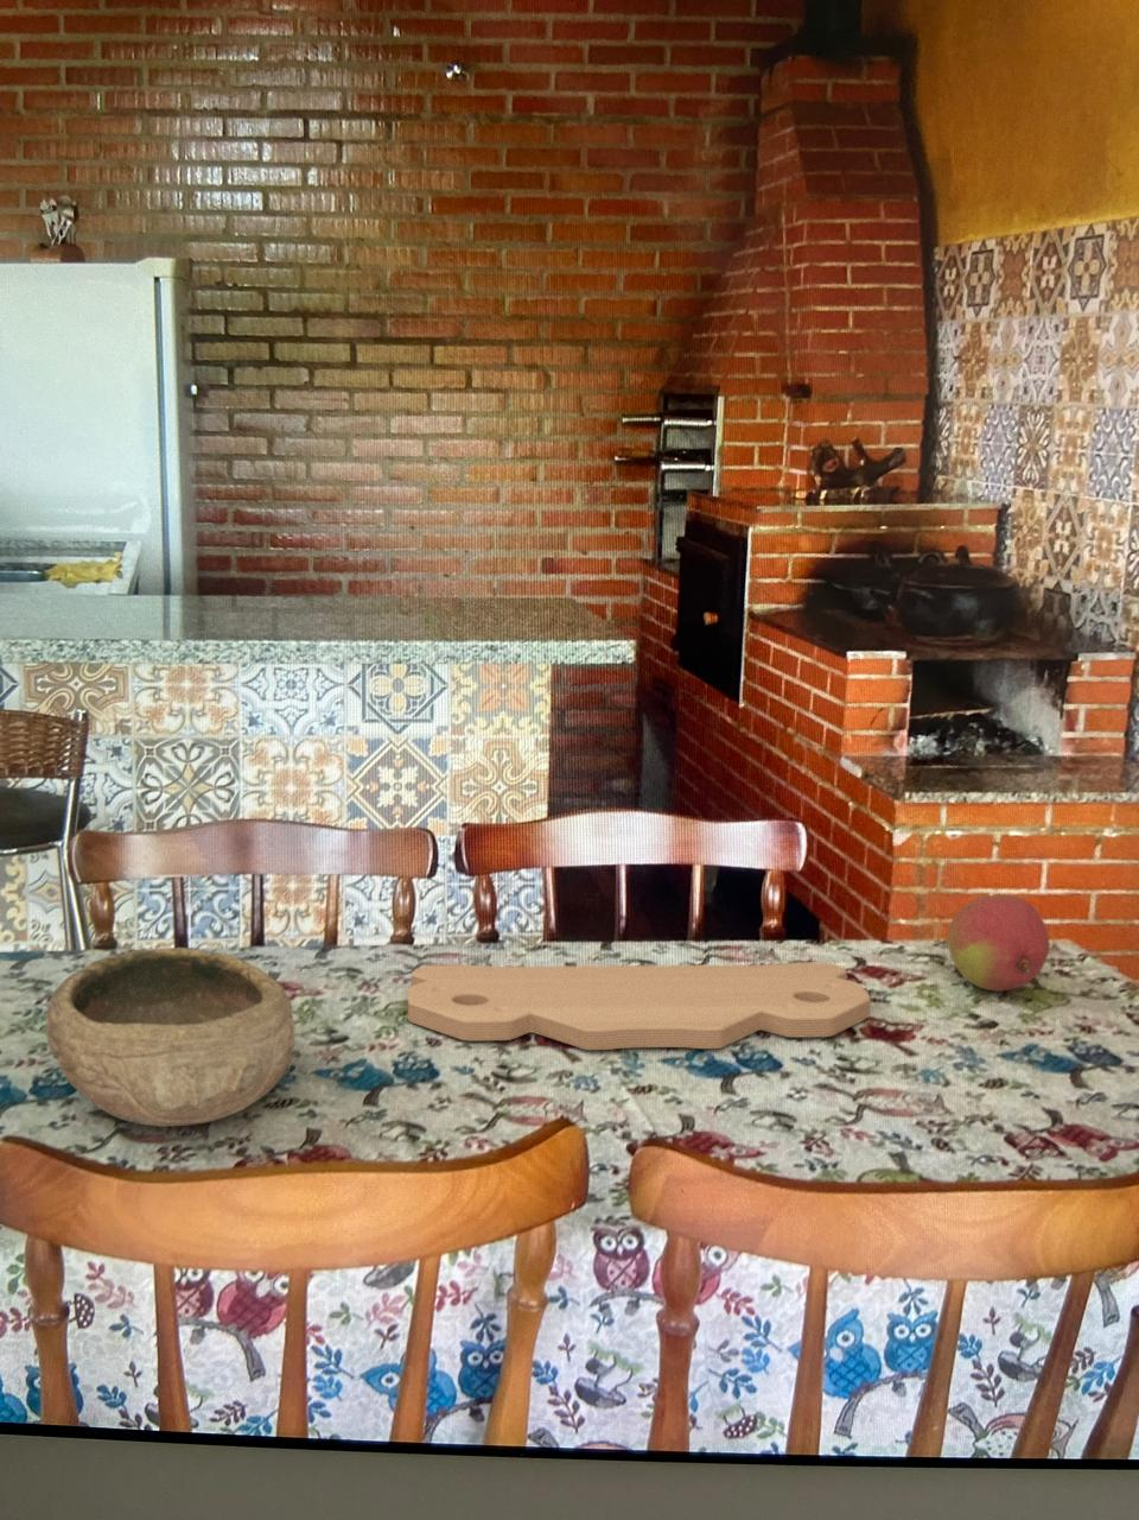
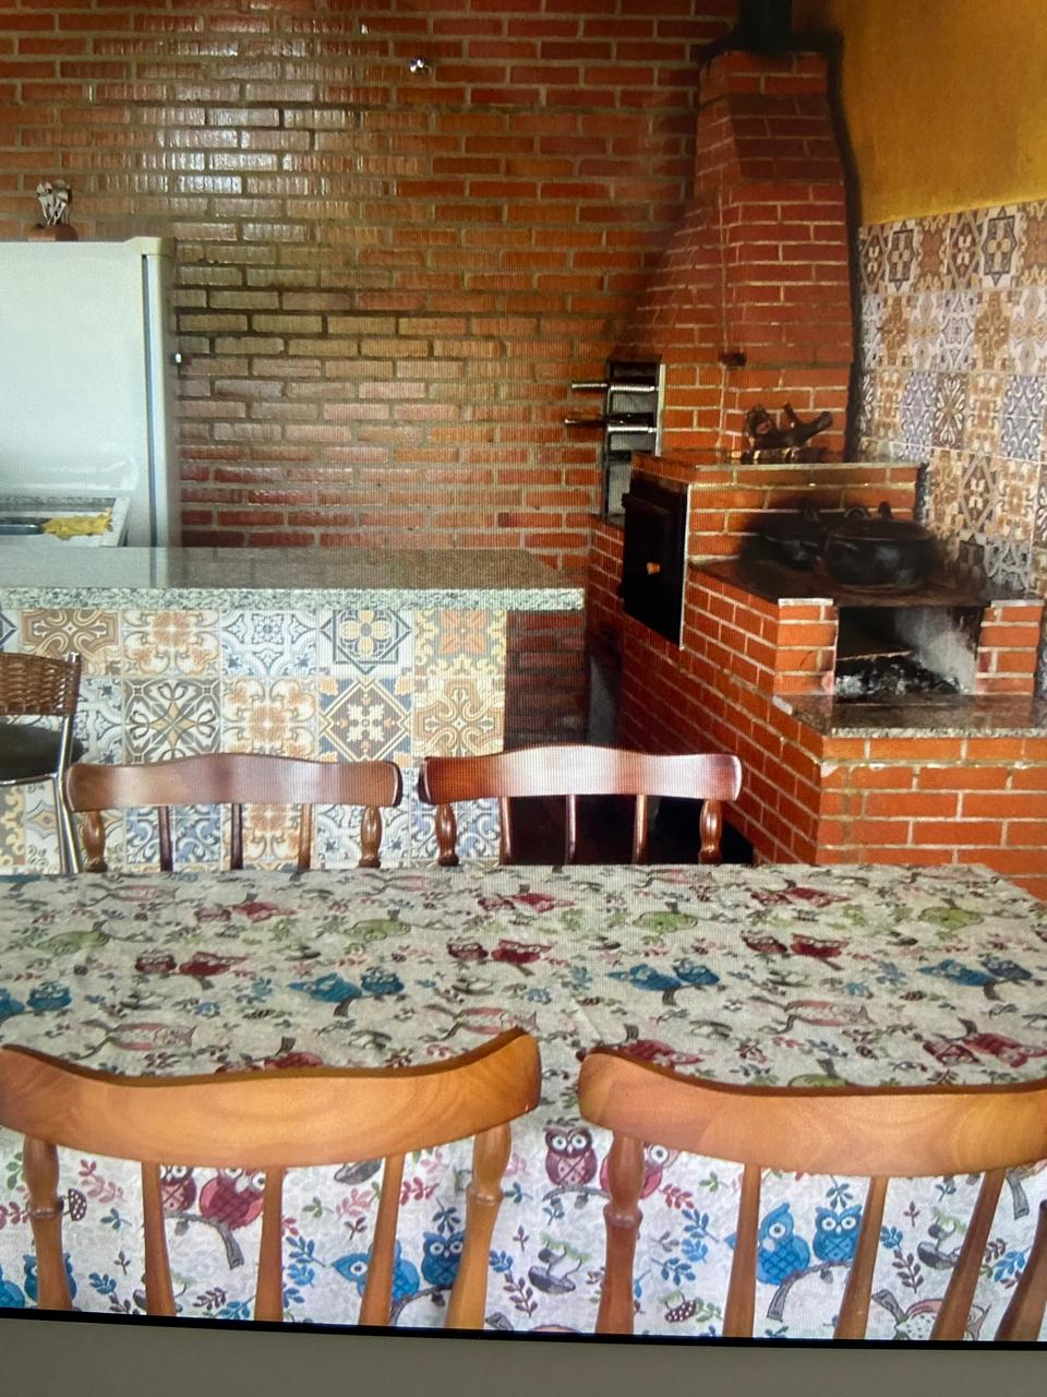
- bowl [45,947,296,1129]
- fruit [946,893,1052,992]
- cutting board [407,962,872,1051]
